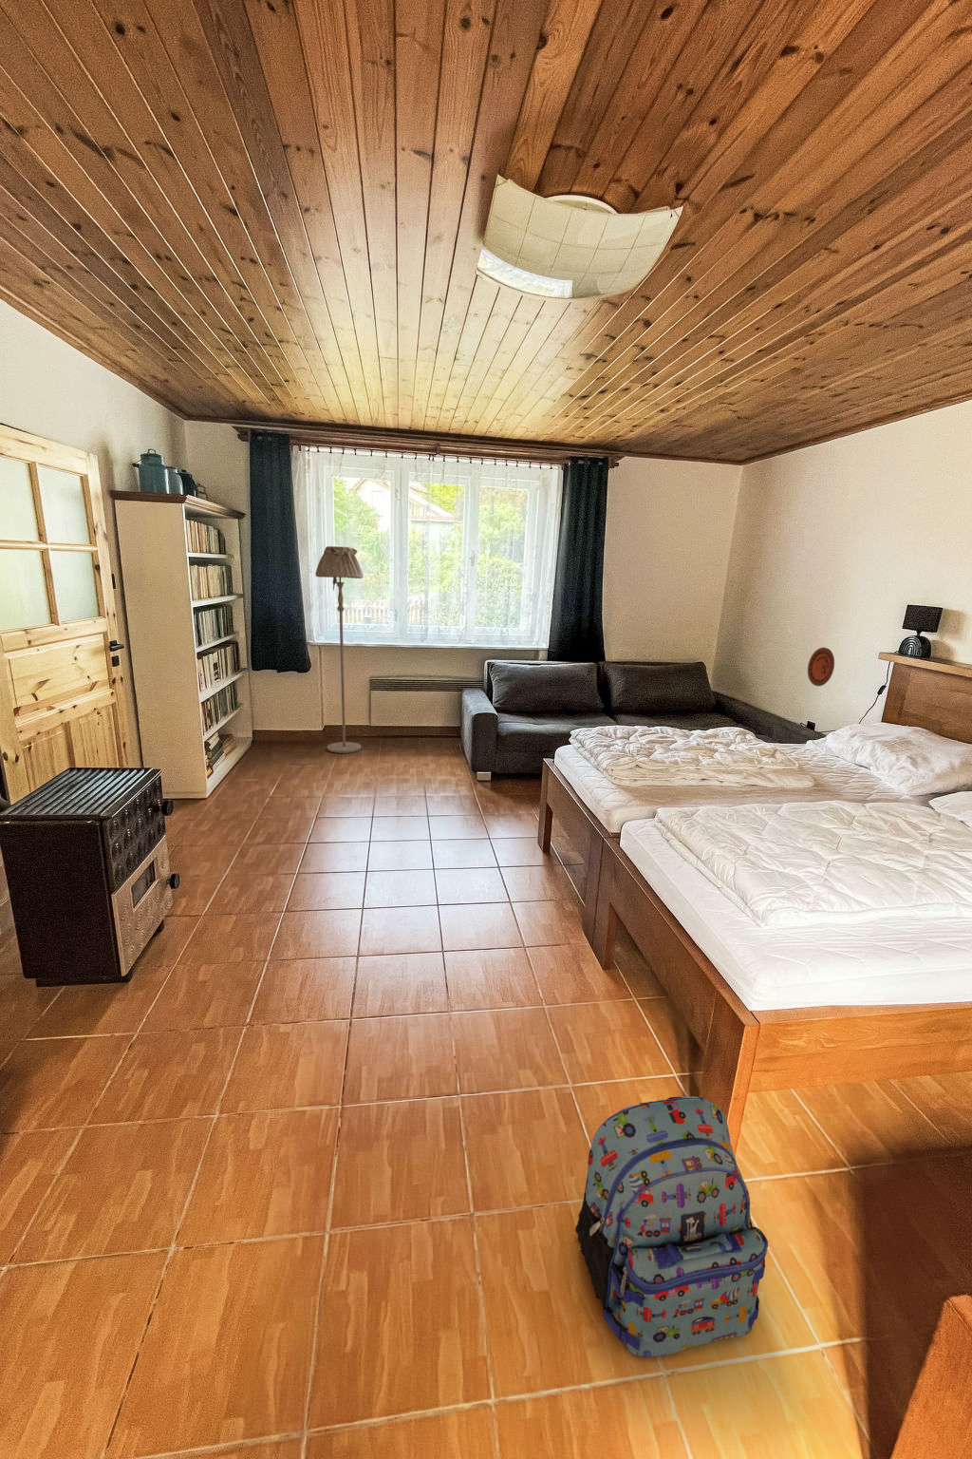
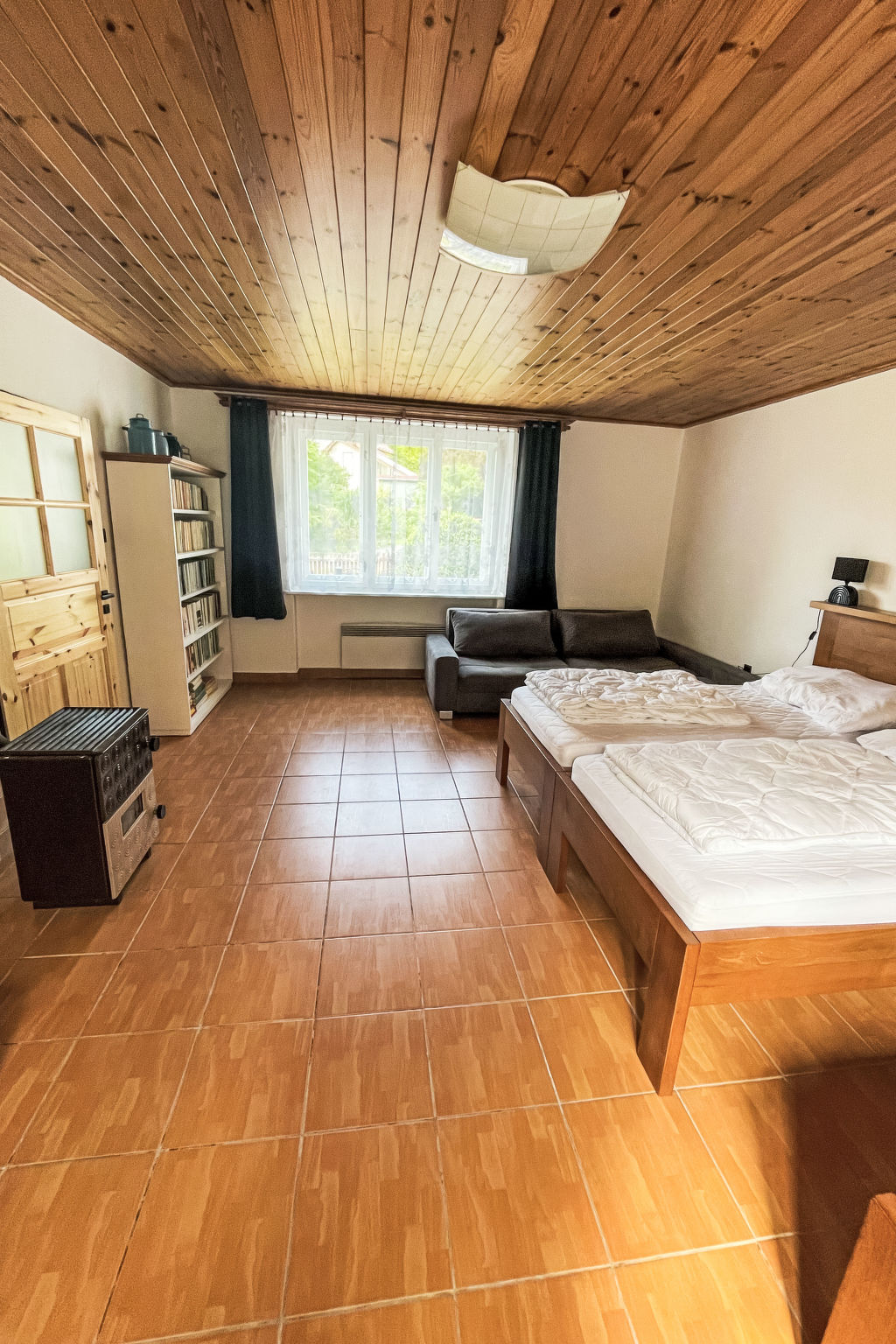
- decorative plate [807,647,835,687]
- floor lamp [315,545,364,754]
- backpack [574,1096,769,1358]
